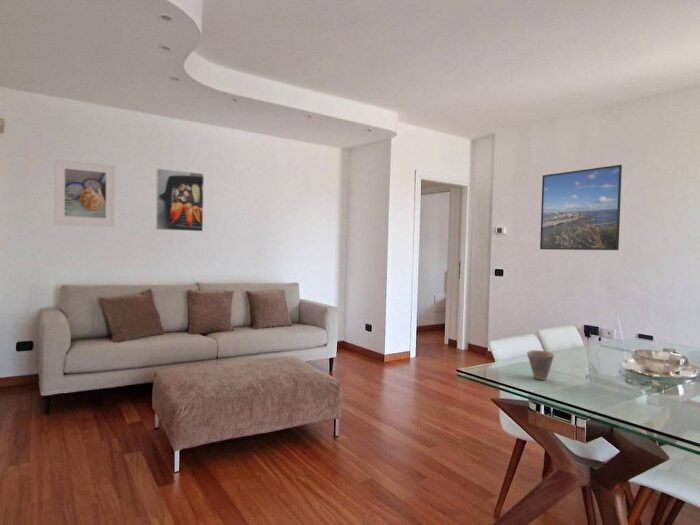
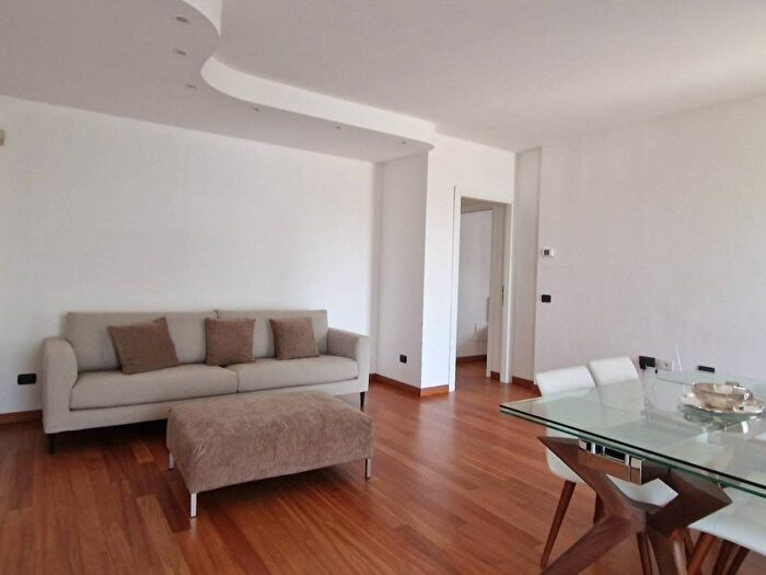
- cup [526,349,555,381]
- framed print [155,167,205,233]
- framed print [539,164,623,251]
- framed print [53,158,116,228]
